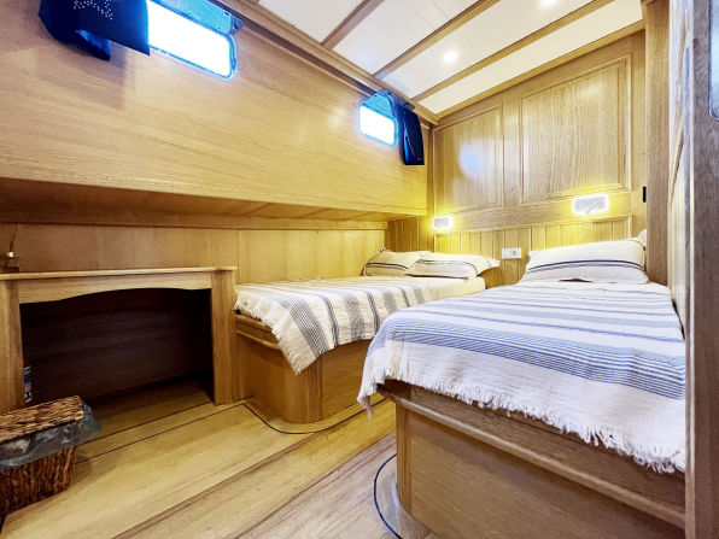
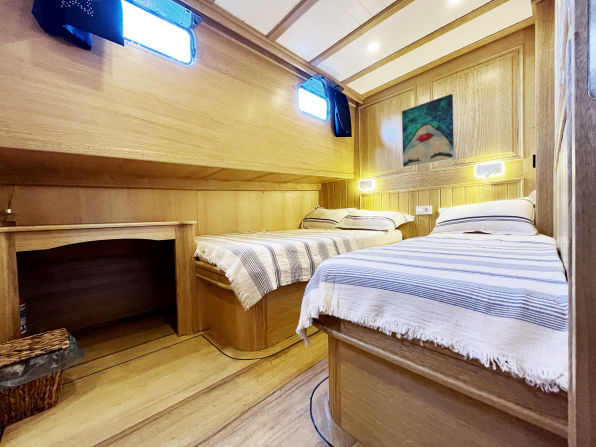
+ wall art [401,93,455,168]
